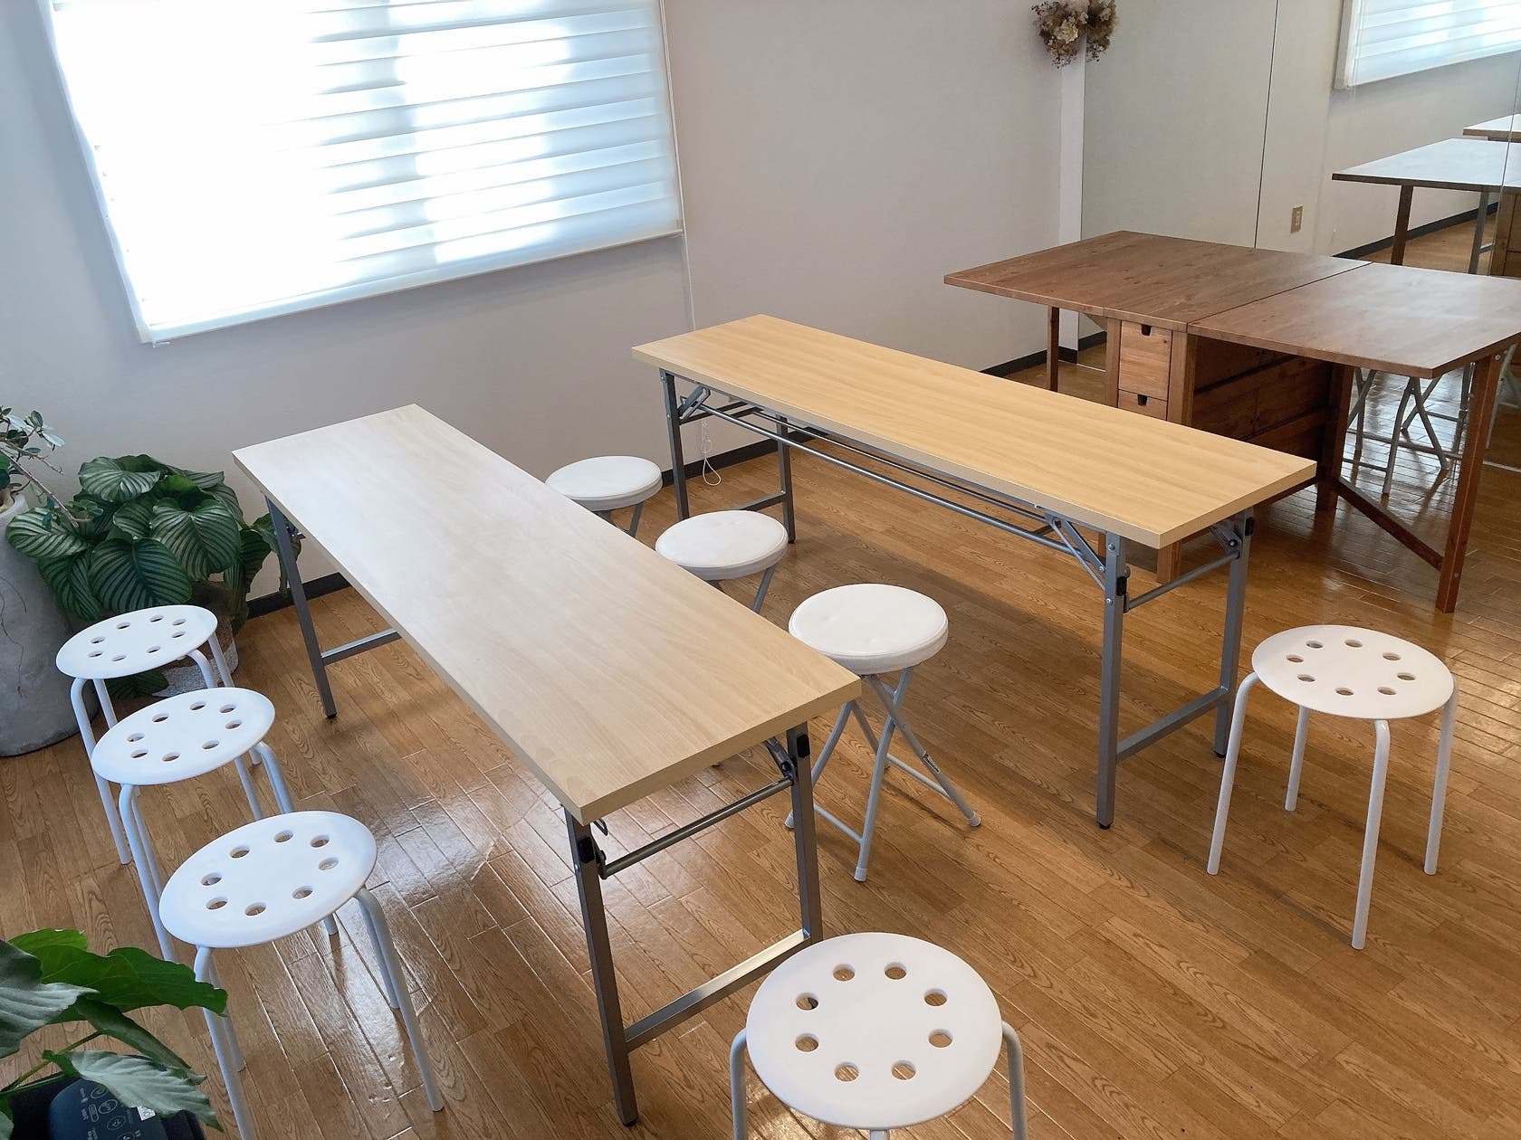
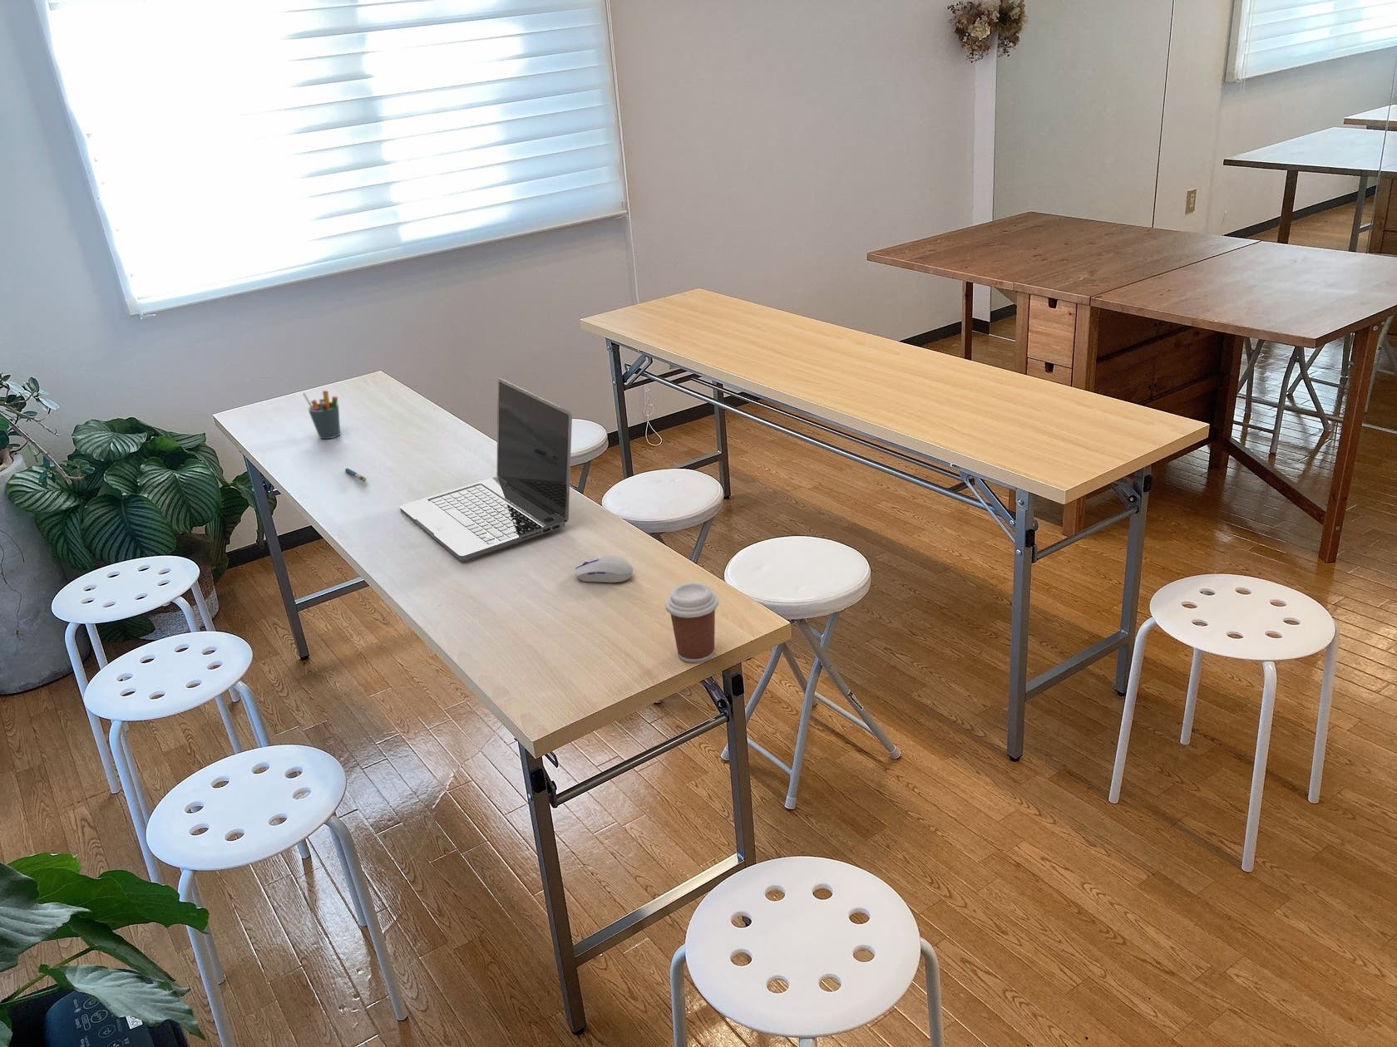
+ pen [345,467,366,482]
+ pen holder [301,389,341,440]
+ laptop [399,378,573,561]
+ computer mouse [574,554,634,583]
+ coffee cup [664,582,719,663]
